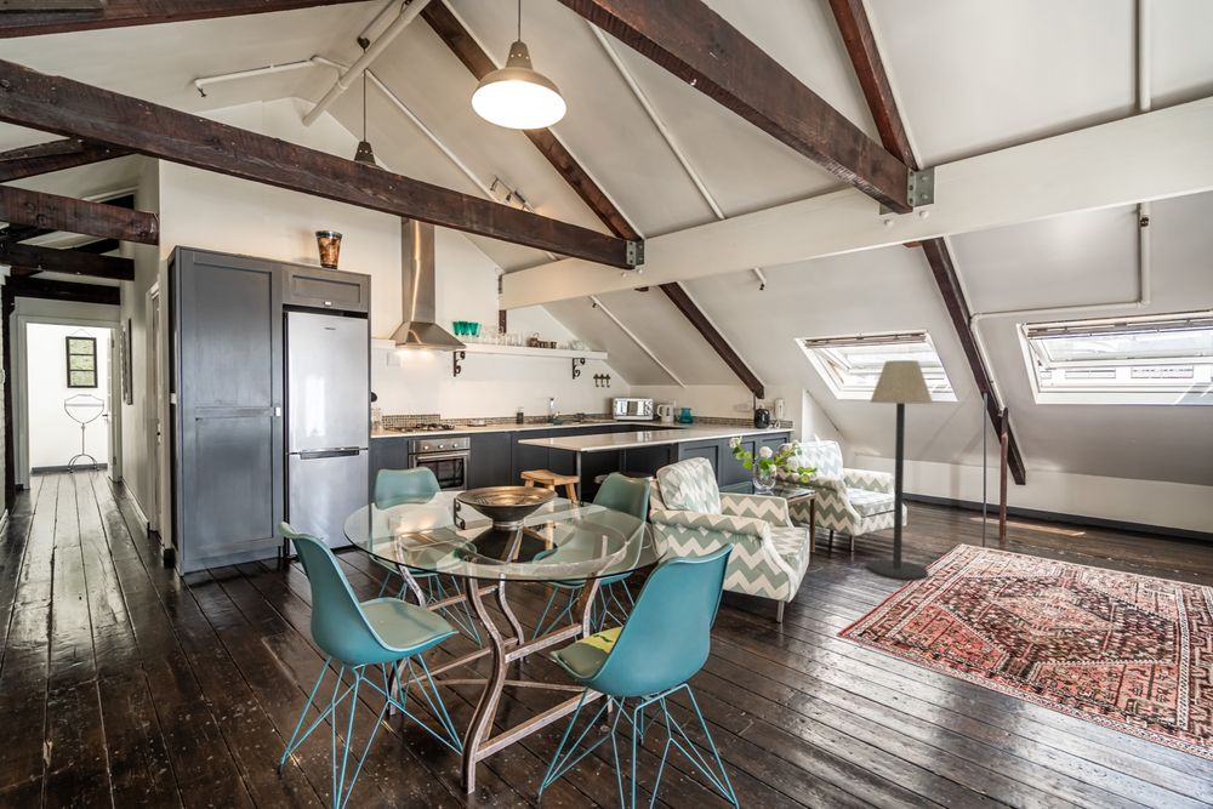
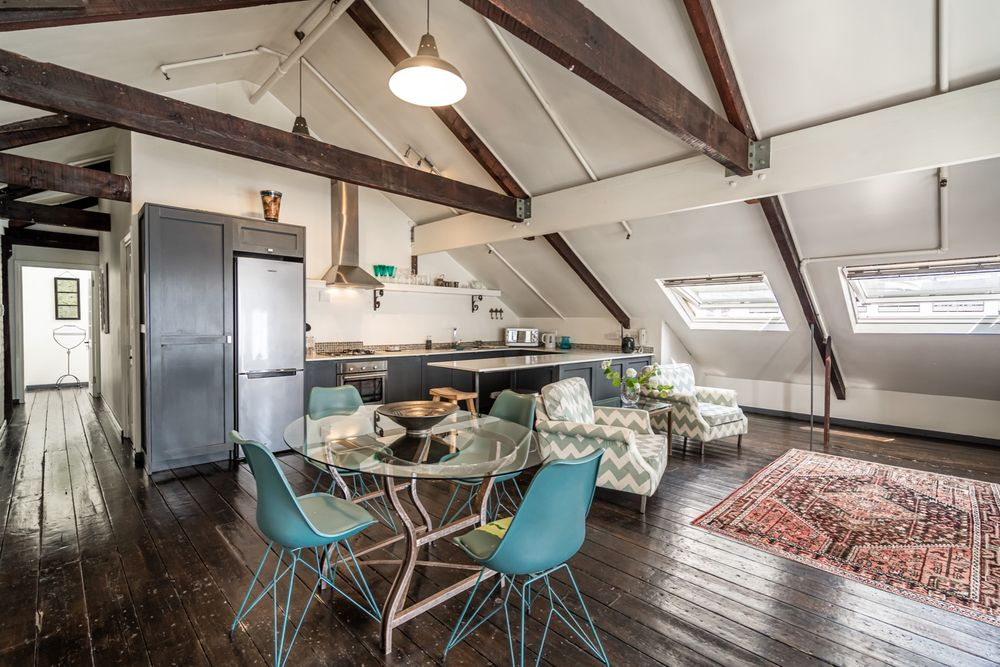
- floor lamp [866,359,934,581]
